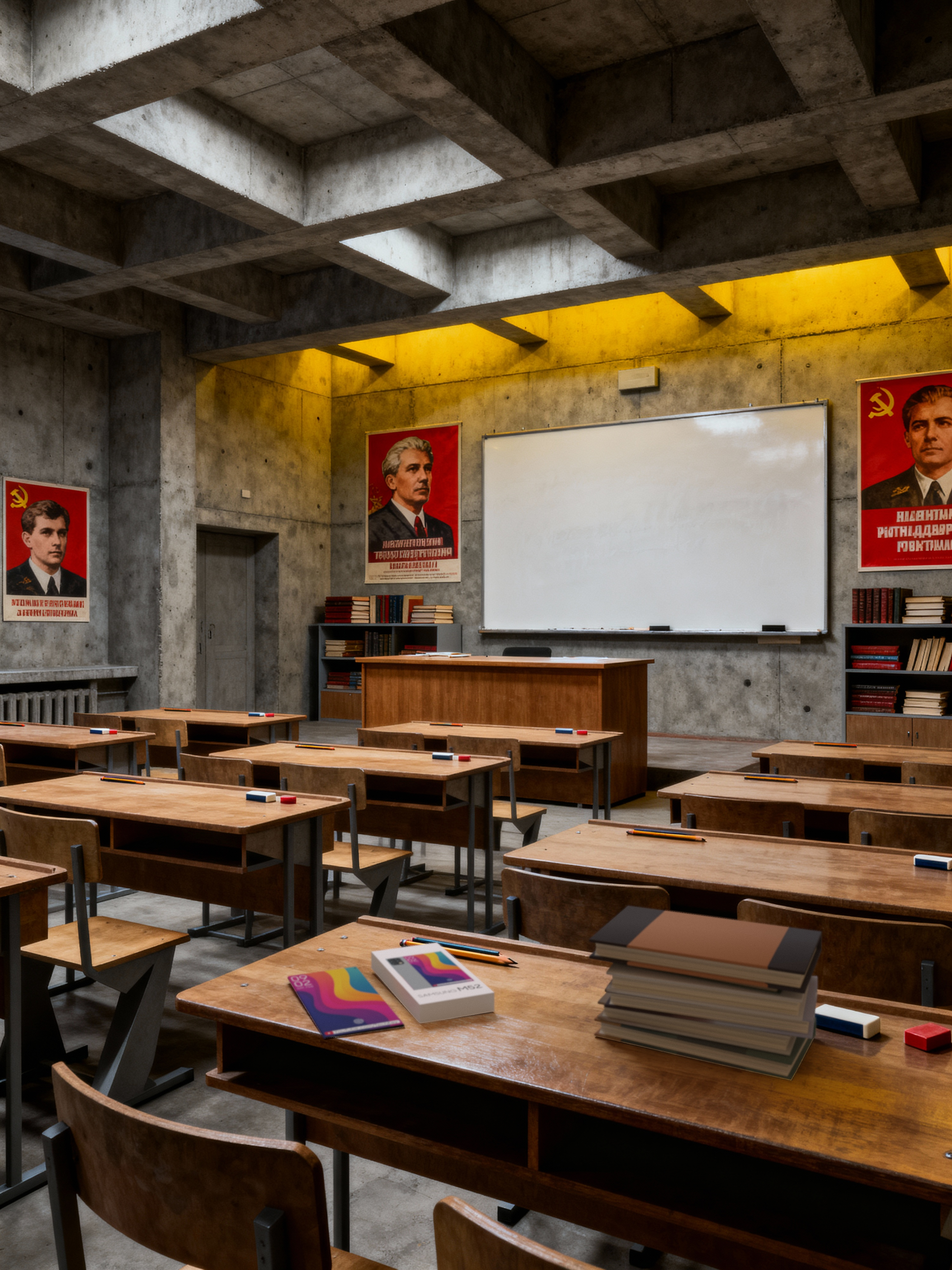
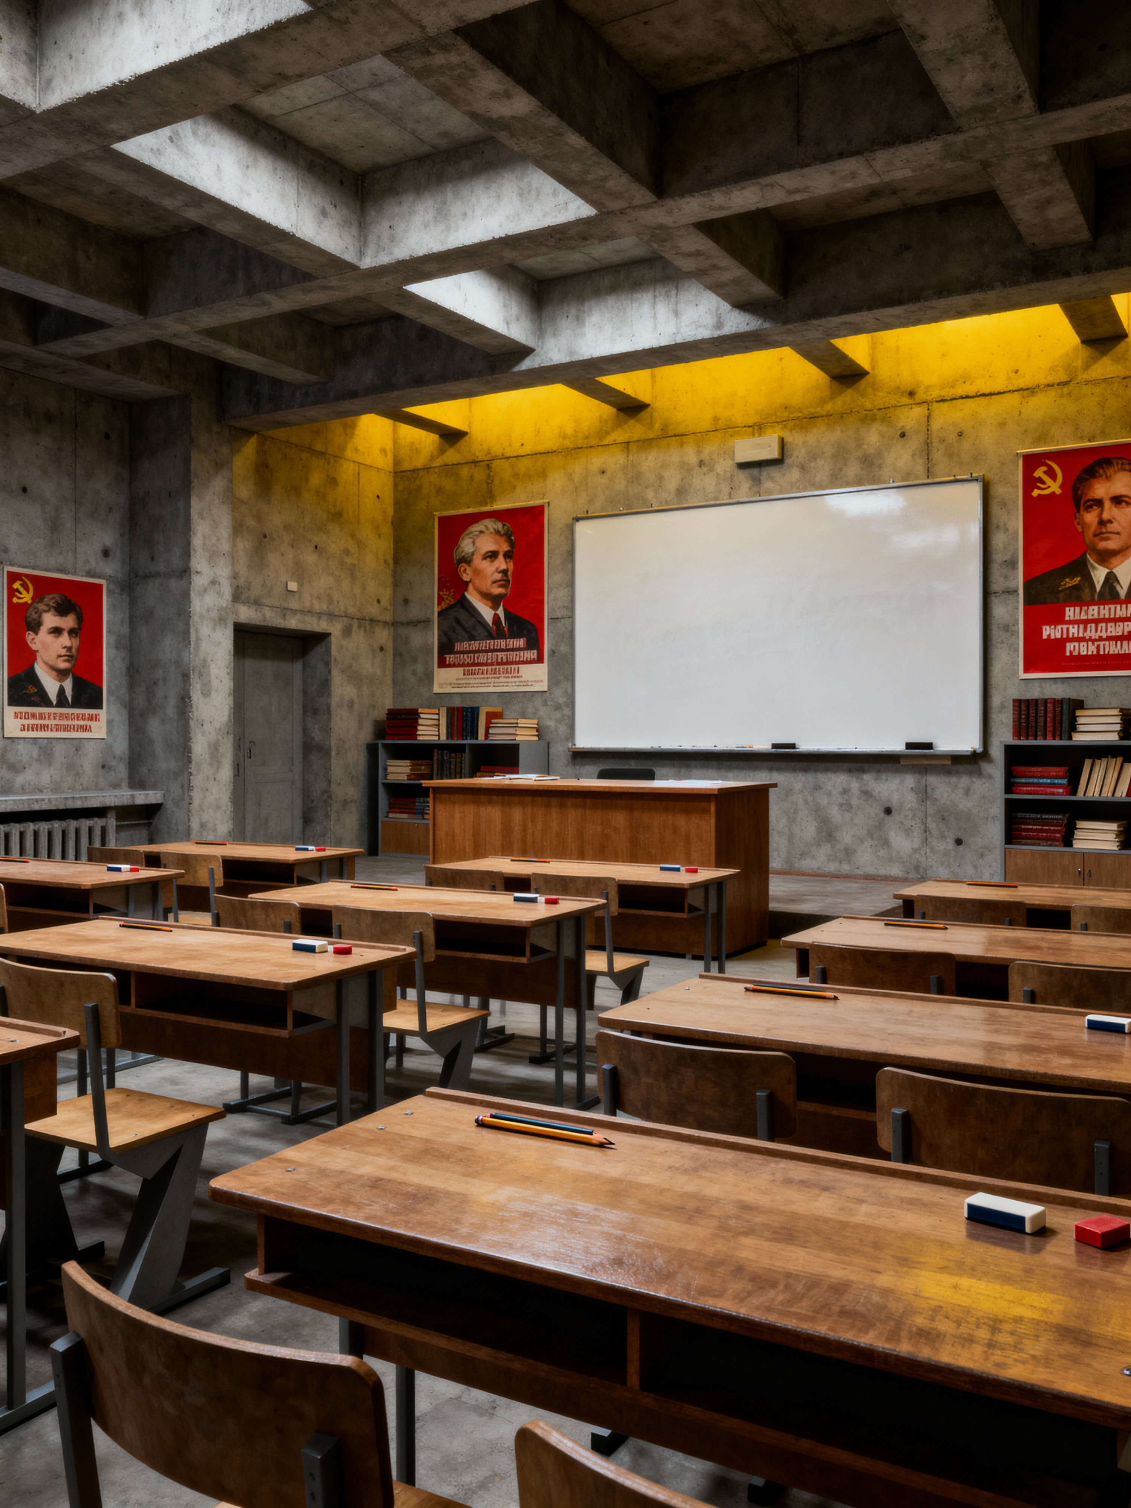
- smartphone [287,942,495,1039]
- book stack [589,905,822,1081]
